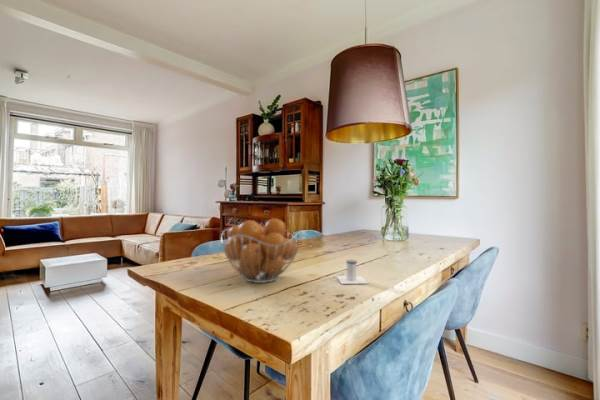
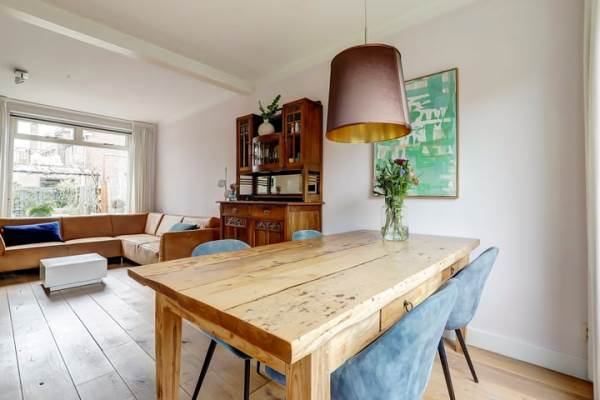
- fruit basket [220,218,303,284]
- salt shaker [335,259,369,285]
